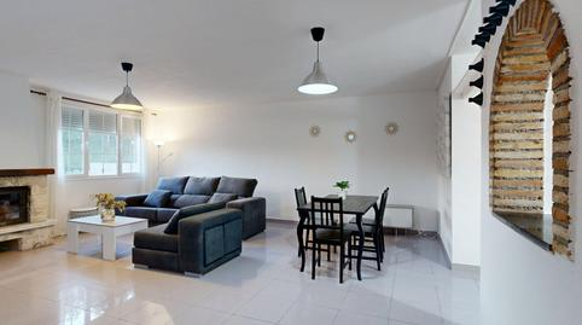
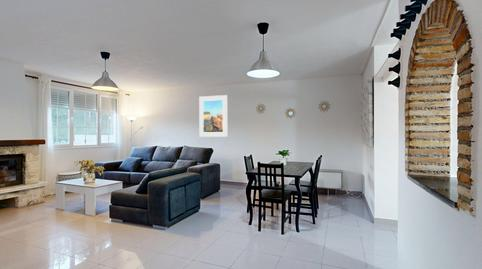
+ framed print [198,94,228,138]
